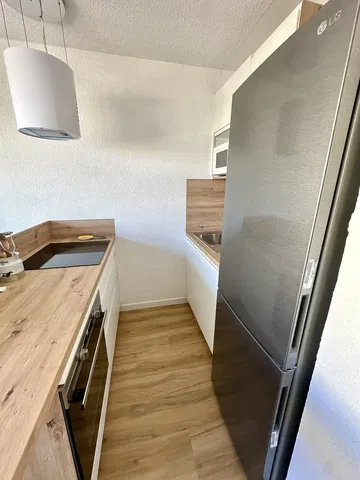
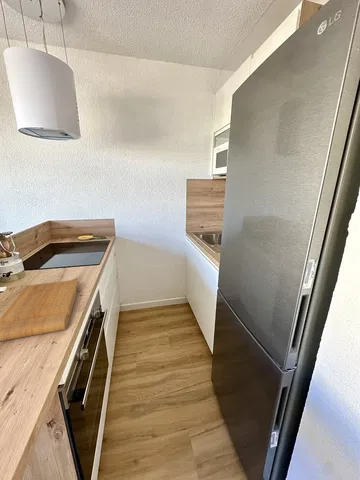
+ cutting board [0,279,80,342]
